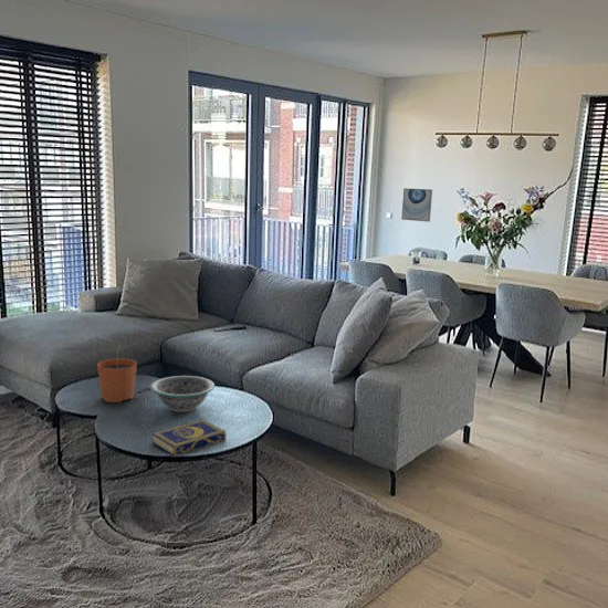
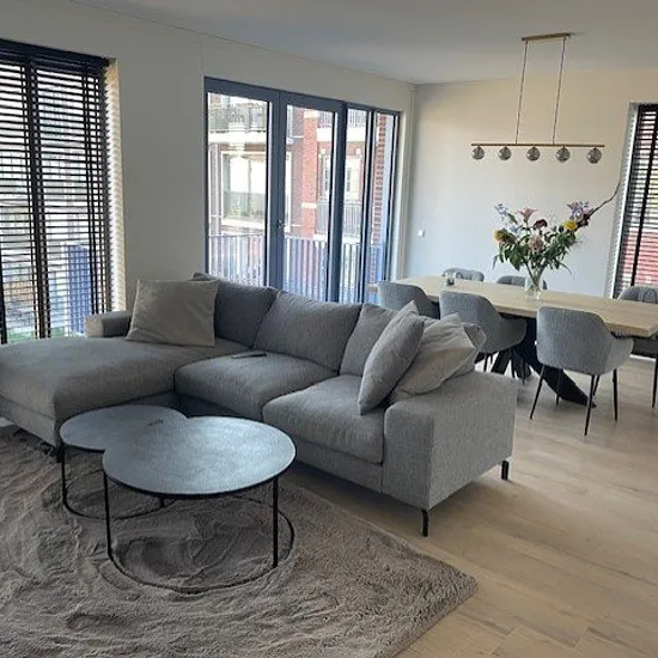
- decorative bowl [150,375,216,413]
- book [150,418,228,458]
- plant pot [96,344,138,403]
- wall art [400,187,433,223]
